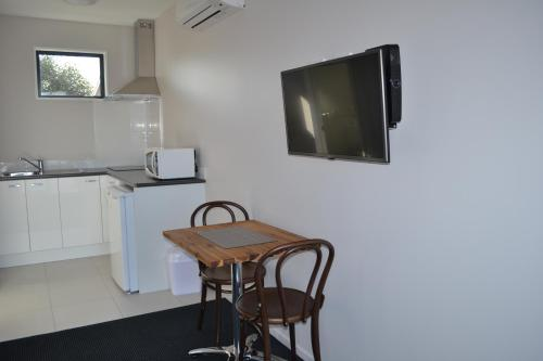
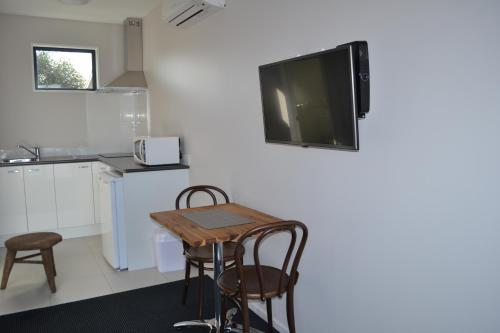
+ stool [0,231,63,293]
